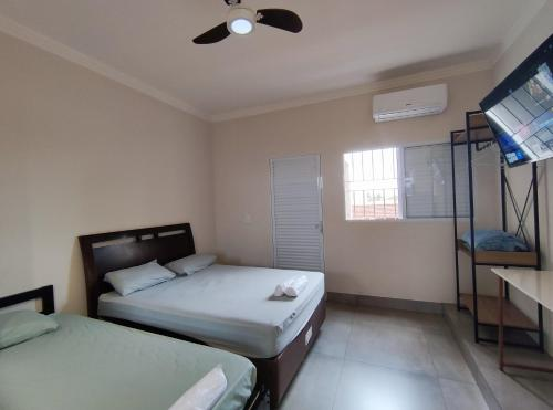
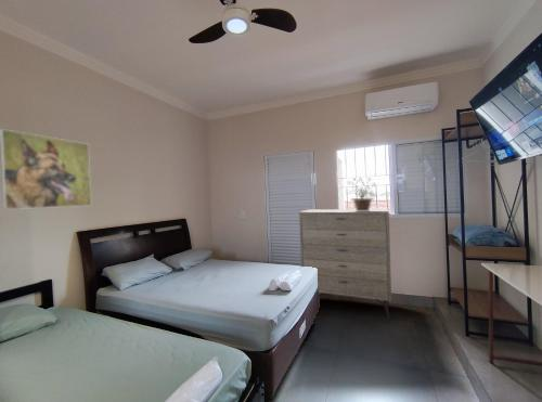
+ potted plant [346,177,376,211]
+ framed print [0,128,92,210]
+ dresser [298,208,392,323]
